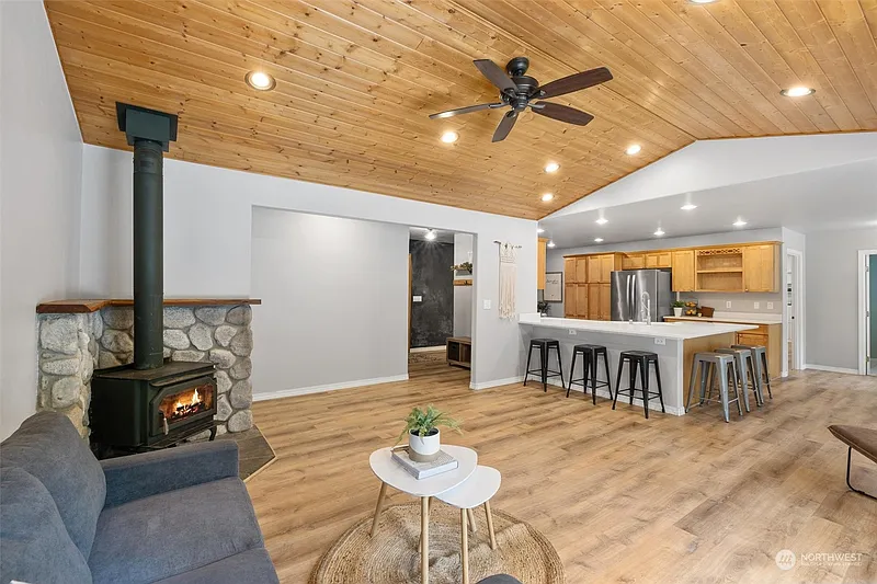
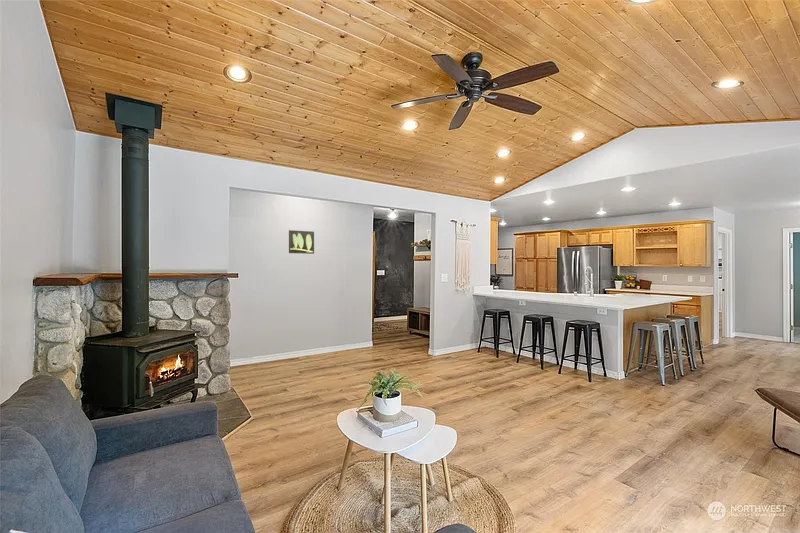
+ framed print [288,229,315,255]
